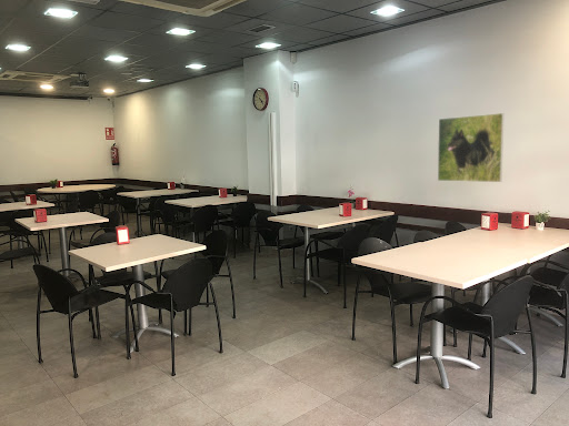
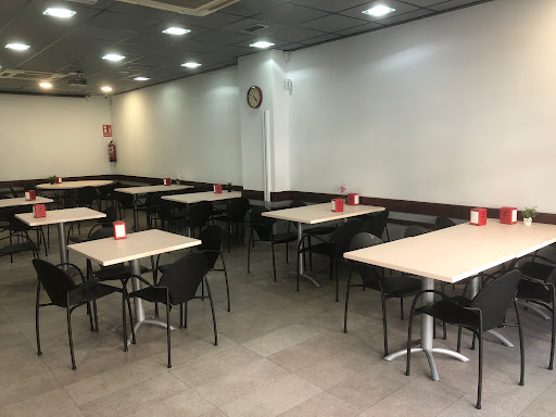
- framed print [437,112,505,183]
